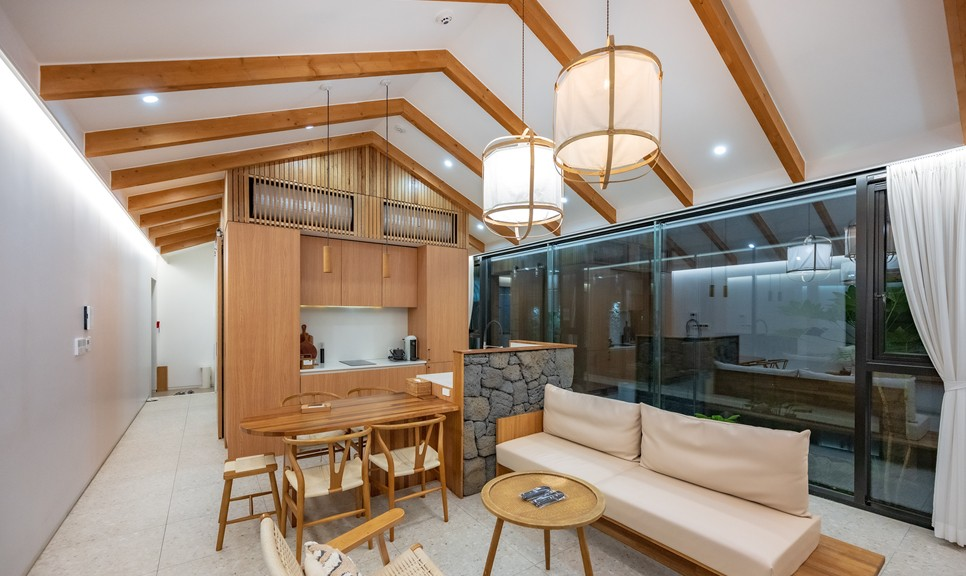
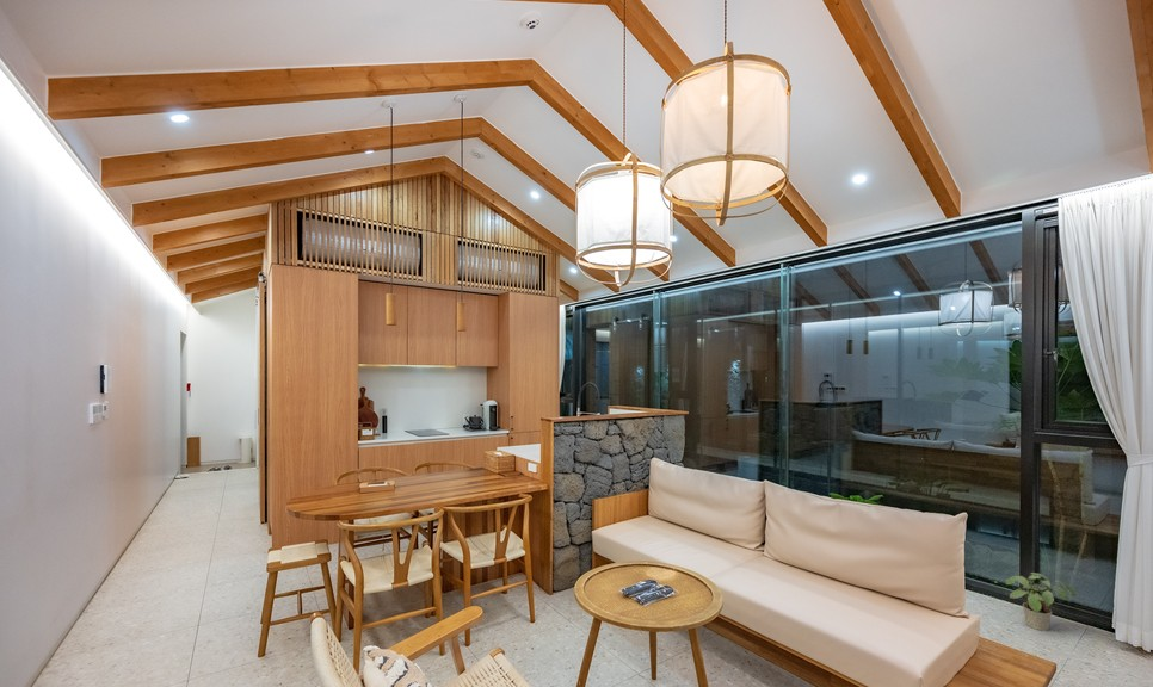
+ potted plant [1005,571,1078,632]
